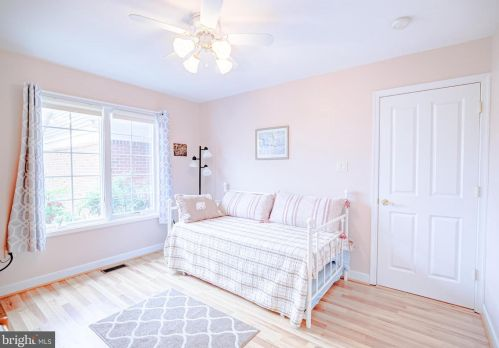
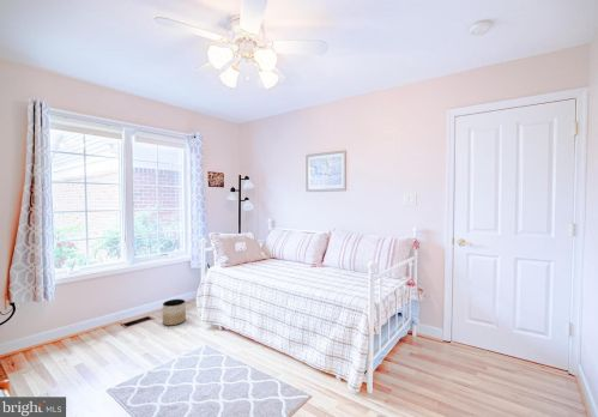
+ planter [162,298,187,326]
